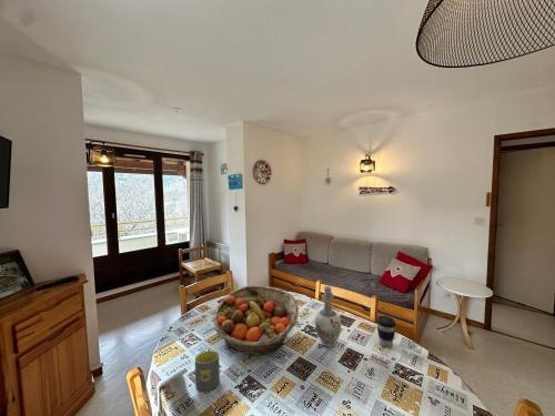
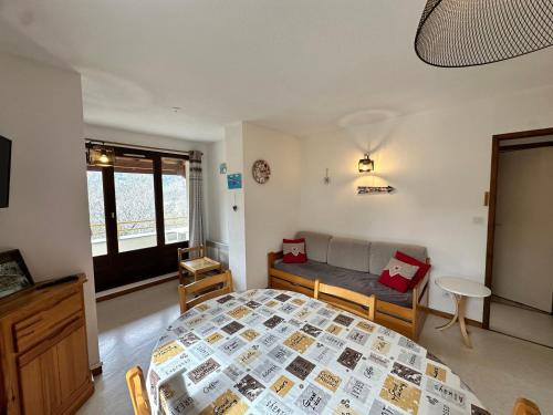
- coffee cup [375,315,397,348]
- vase [314,285,342,348]
- fruit basket [211,285,300,356]
- mug [194,347,221,393]
